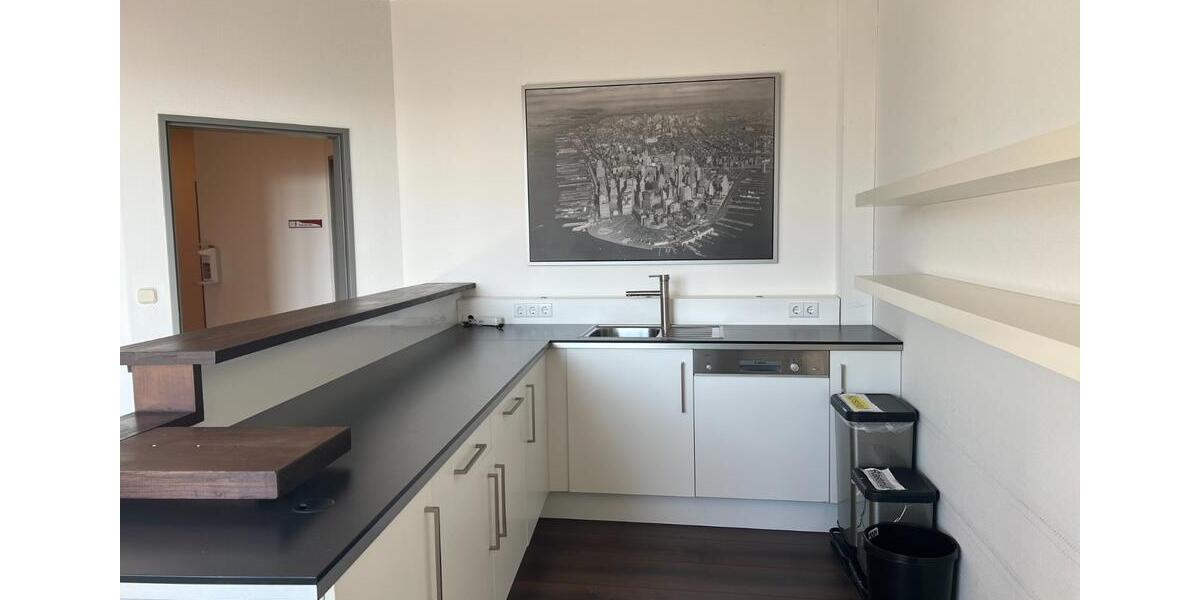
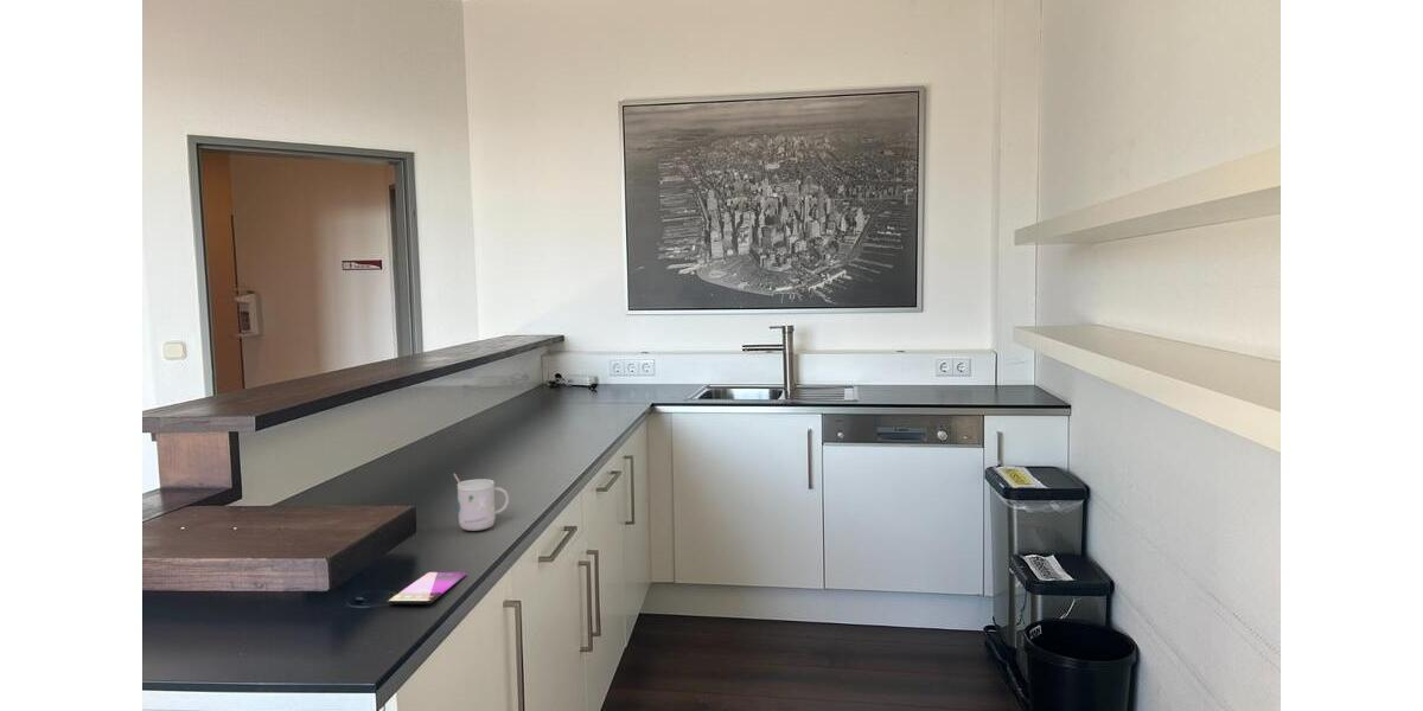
+ mug [453,473,510,532]
+ smartphone [385,571,467,604]
